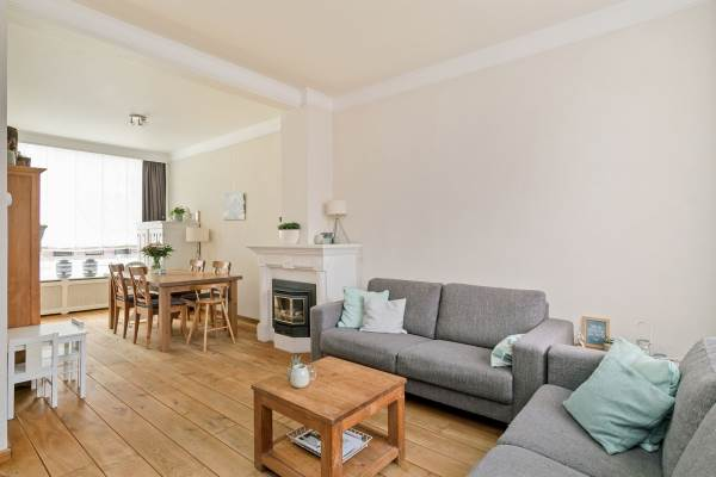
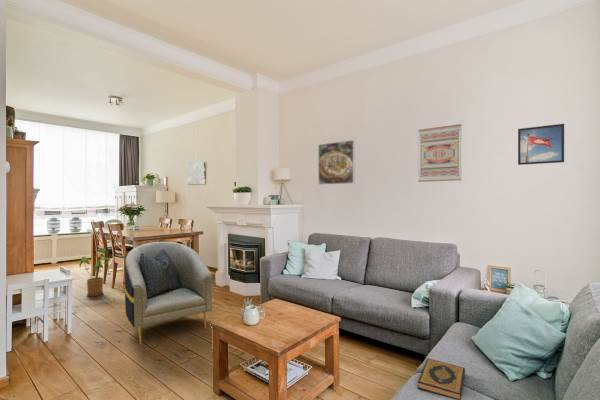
+ wall art [417,123,463,183]
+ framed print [317,139,356,186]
+ armchair [124,241,213,346]
+ house plant [78,247,113,297]
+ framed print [517,123,565,166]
+ hardback book [417,357,466,400]
